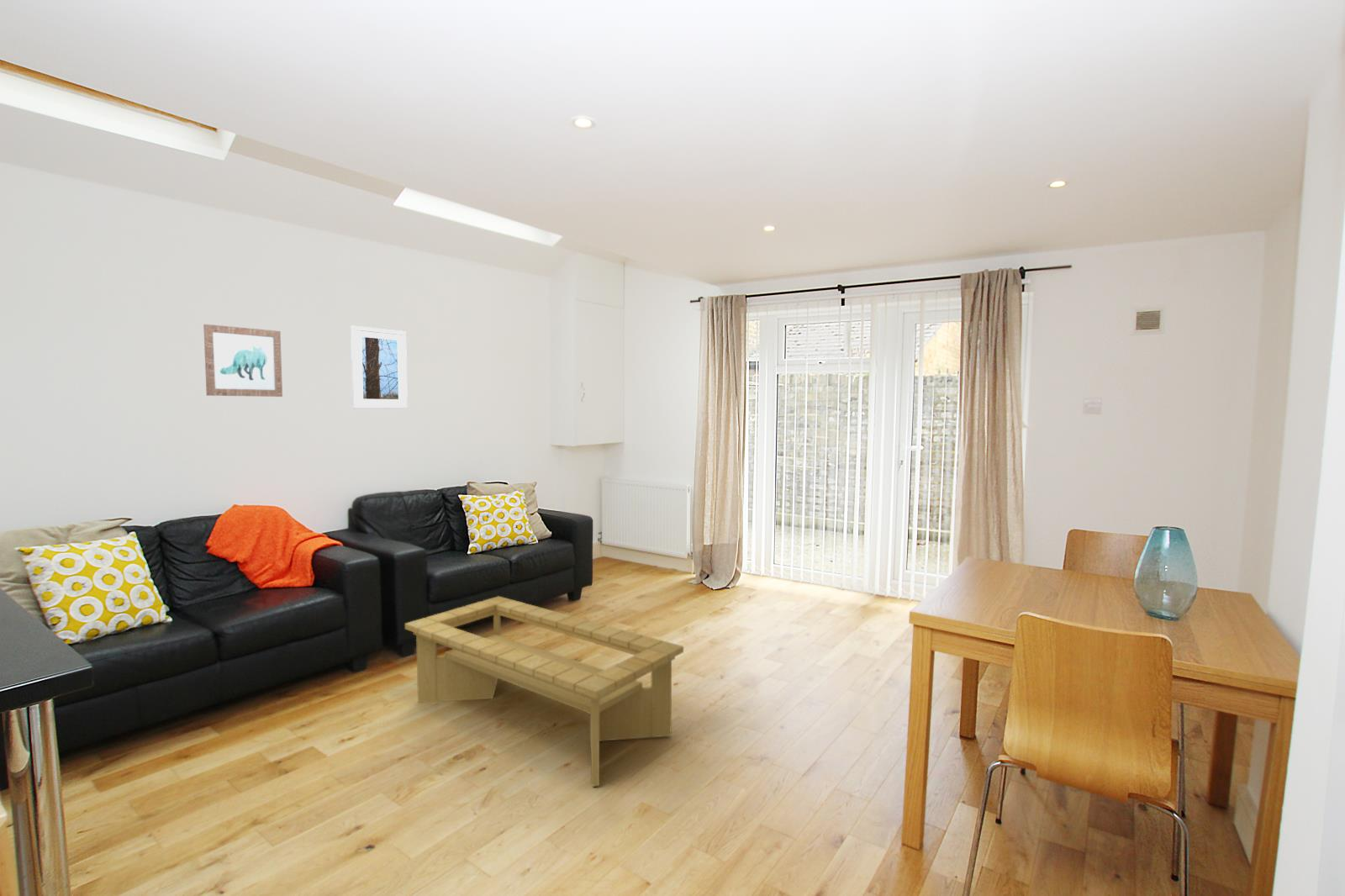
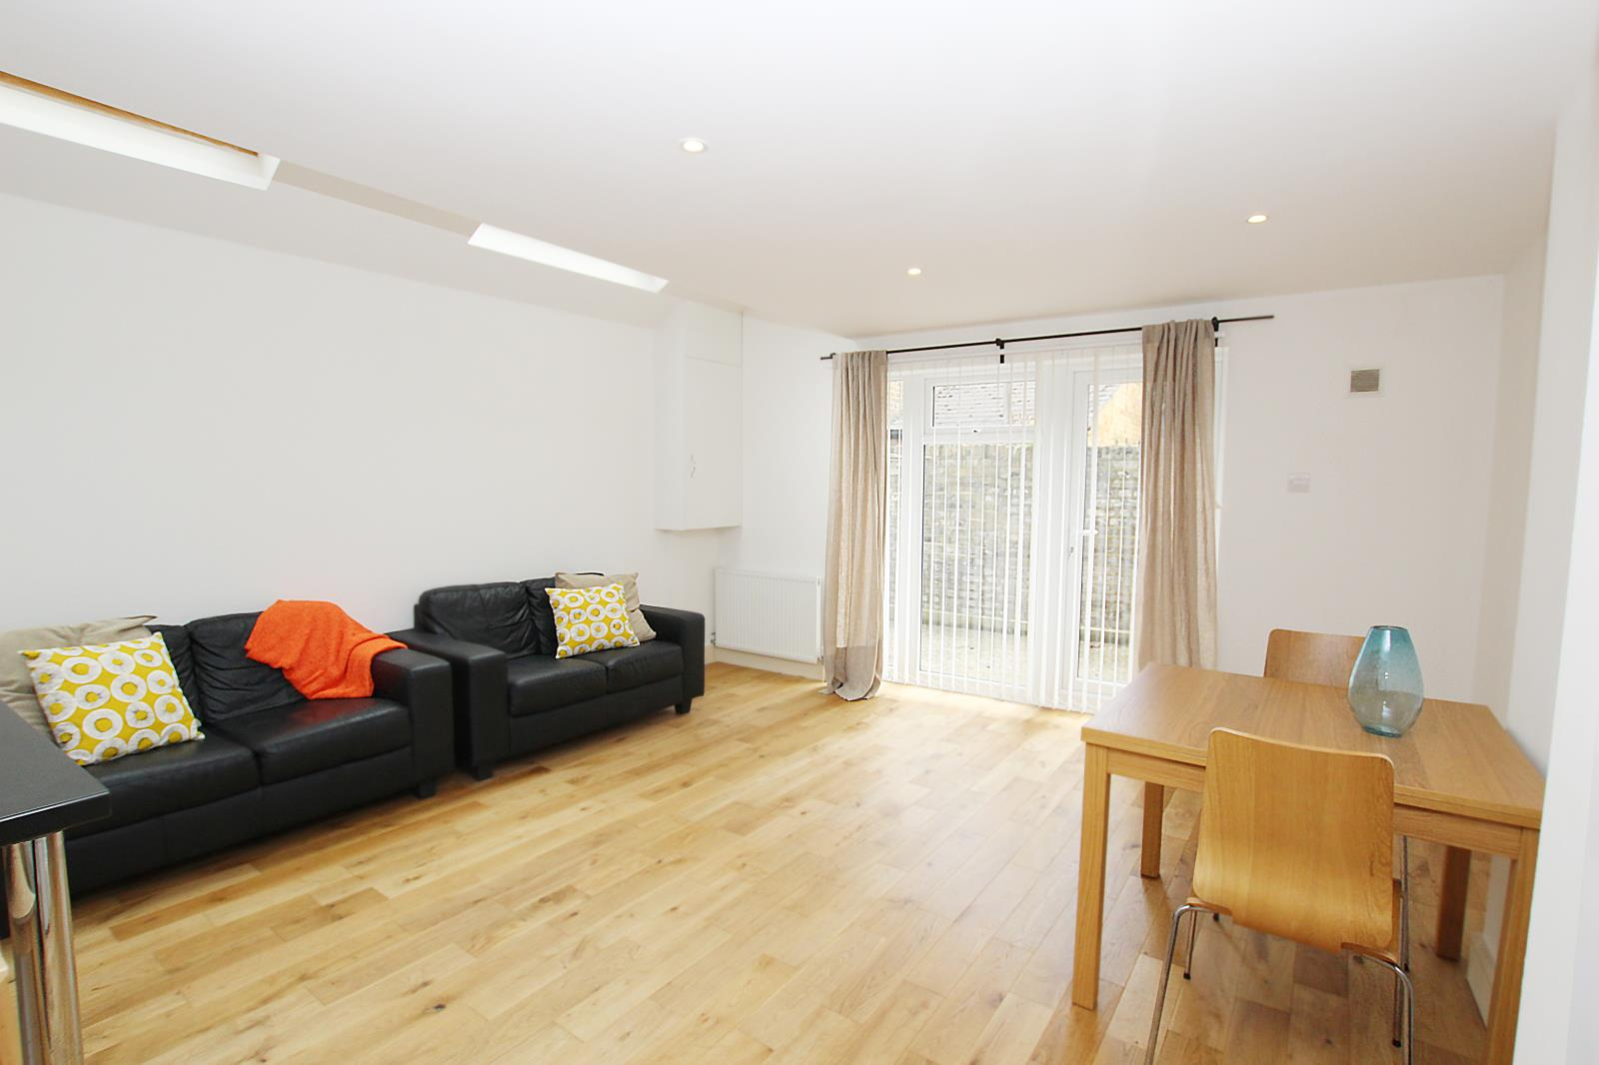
- wall art [203,324,283,398]
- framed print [350,325,409,409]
- coffee table [404,595,684,788]
